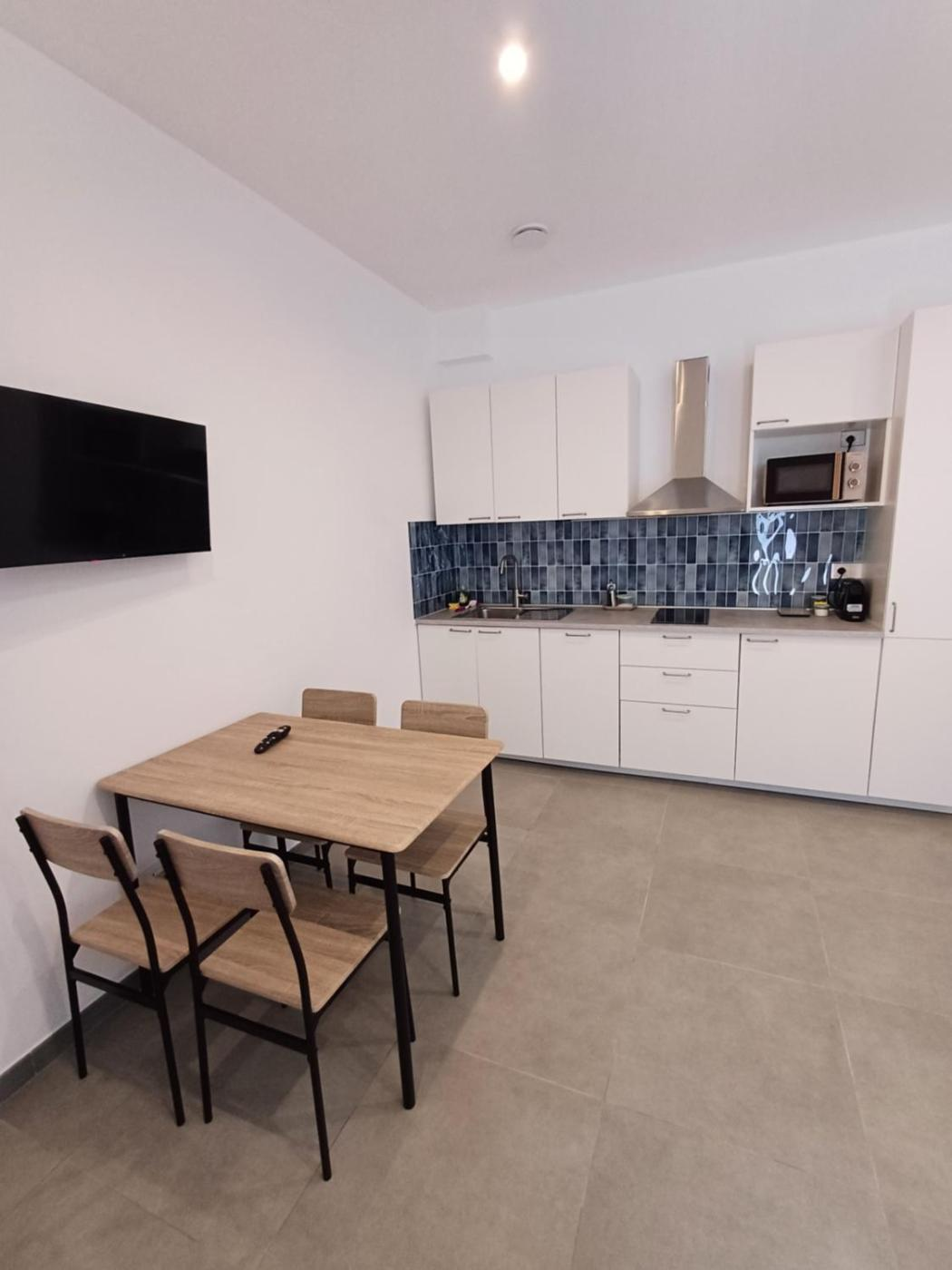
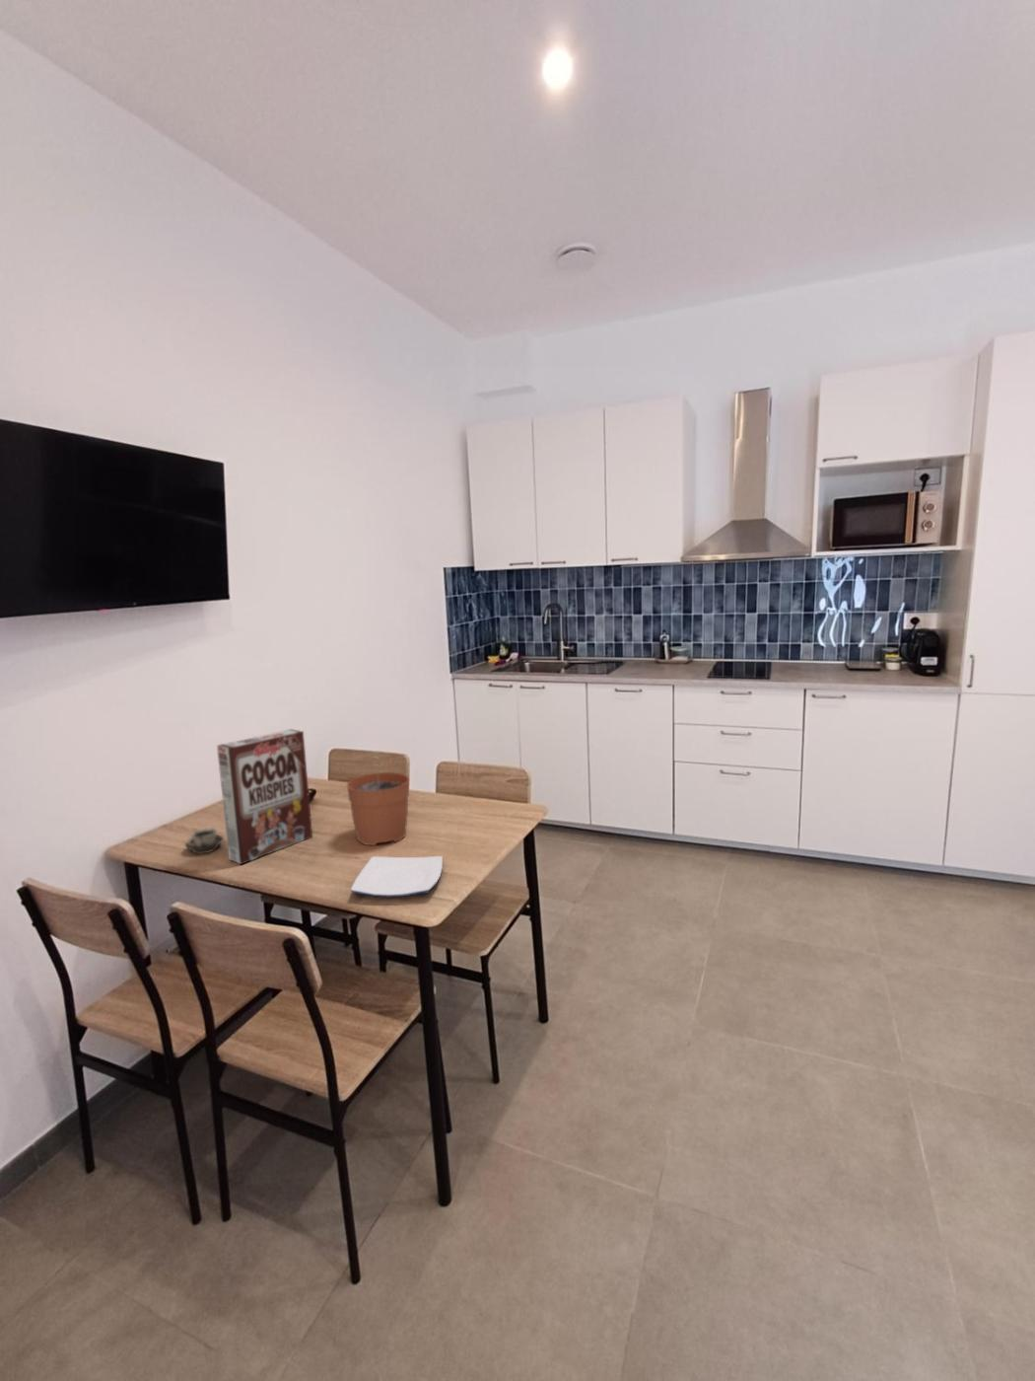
+ plant pot [345,755,410,846]
+ plate [350,855,444,898]
+ cup [185,826,225,855]
+ cereal box [216,727,313,866]
